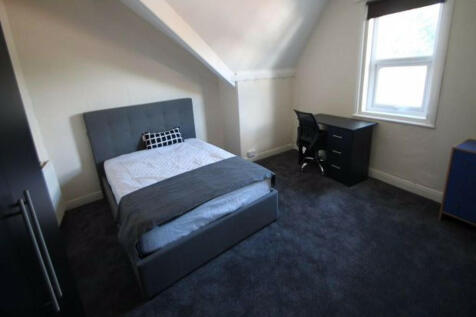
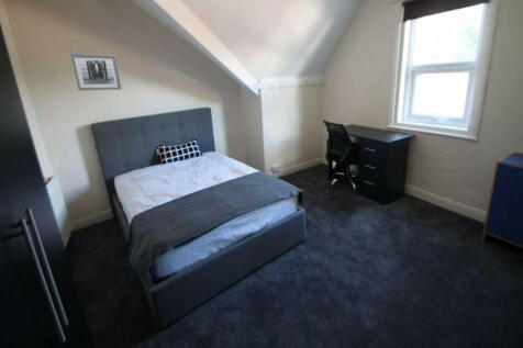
+ wall art [69,53,123,91]
